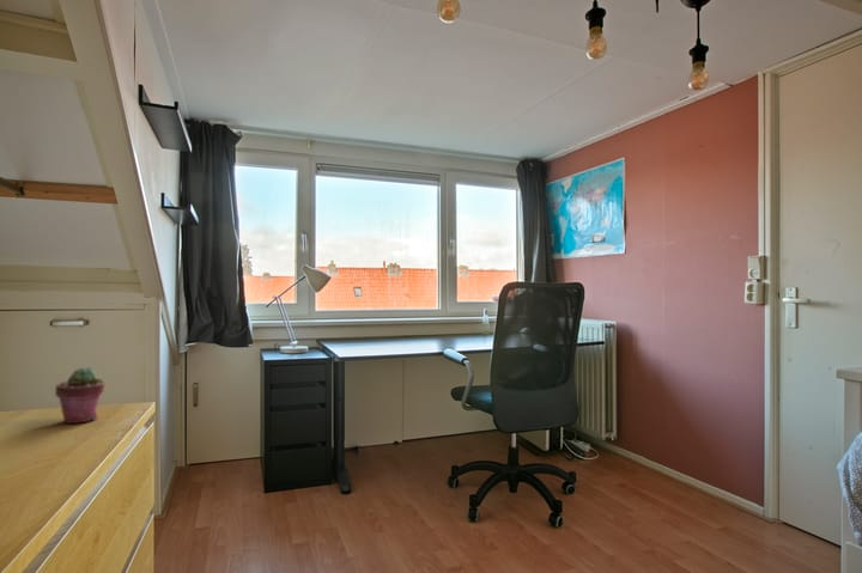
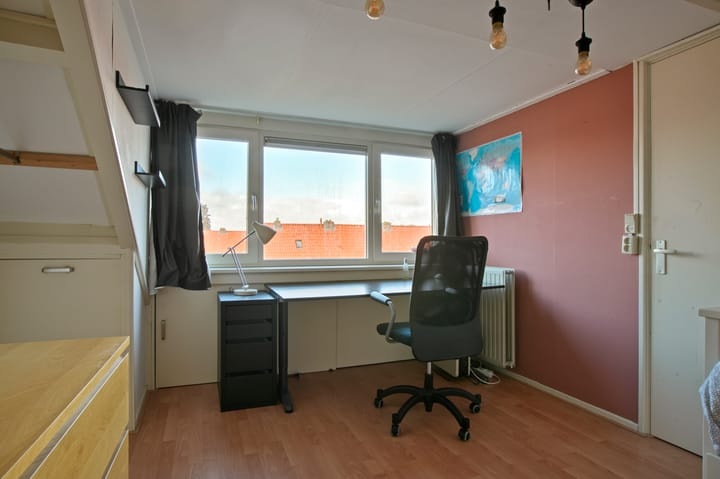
- potted succulent [54,366,107,425]
